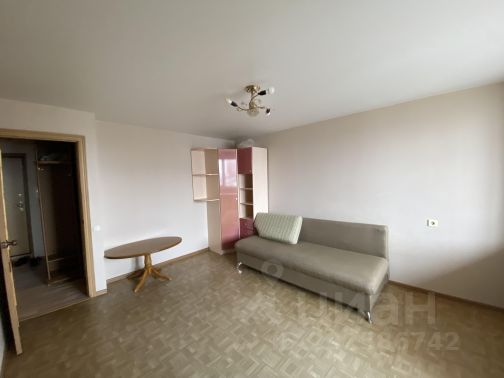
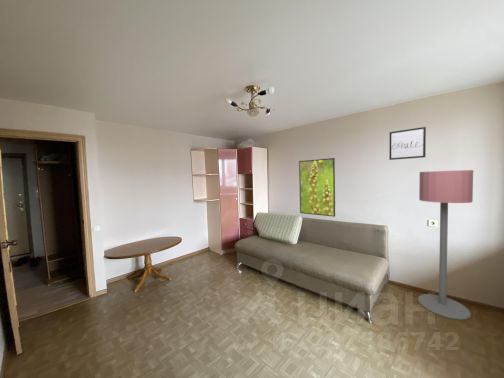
+ floor lamp [417,169,474,321]
+ wall art [388,126,427,161]
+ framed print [298,157,336,218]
